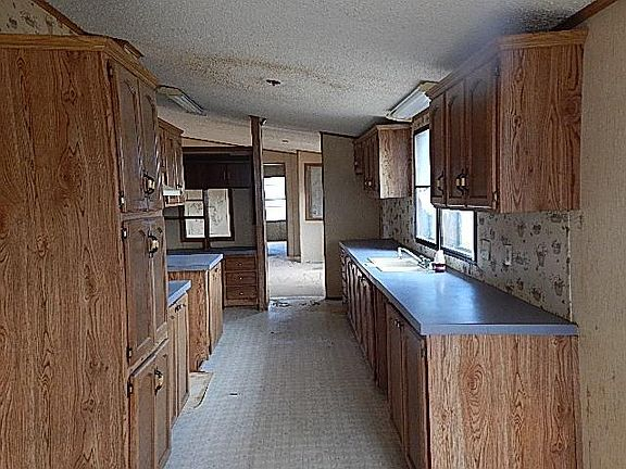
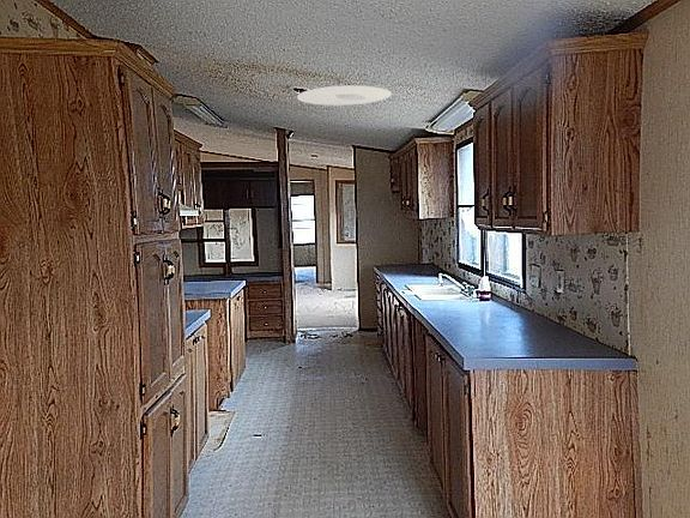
+ ceiling light [296,84,393,107]
